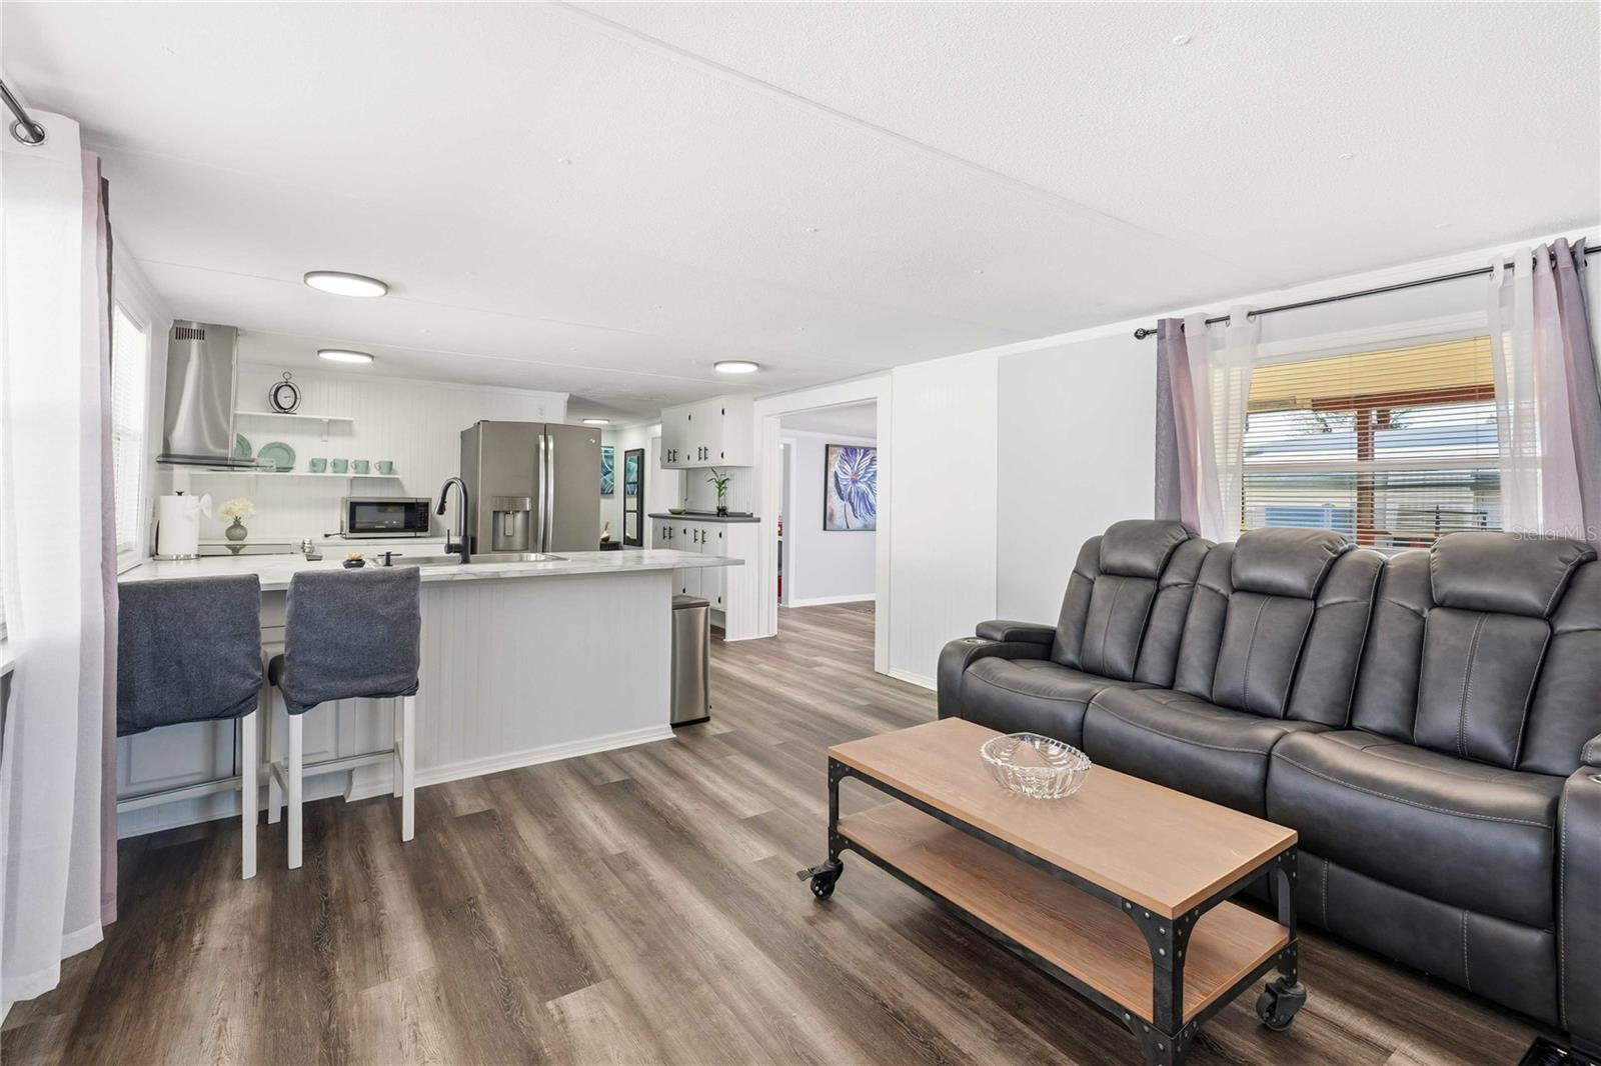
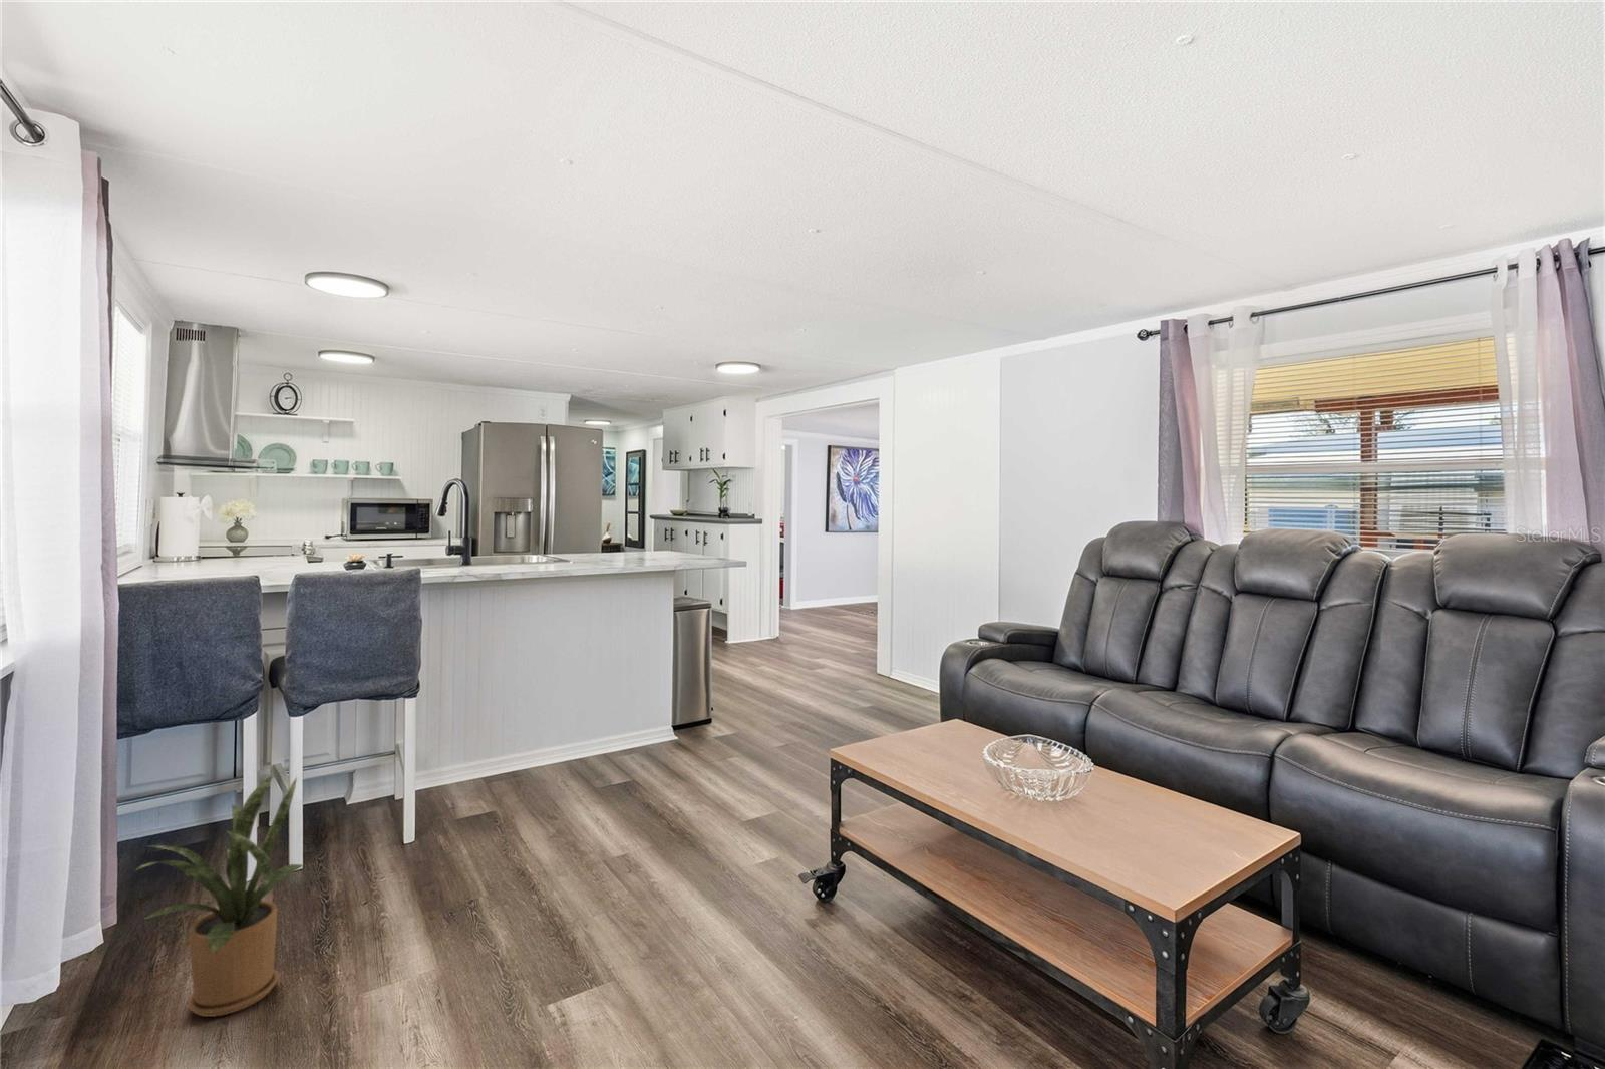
+ house plant [135,774,308,1018]
